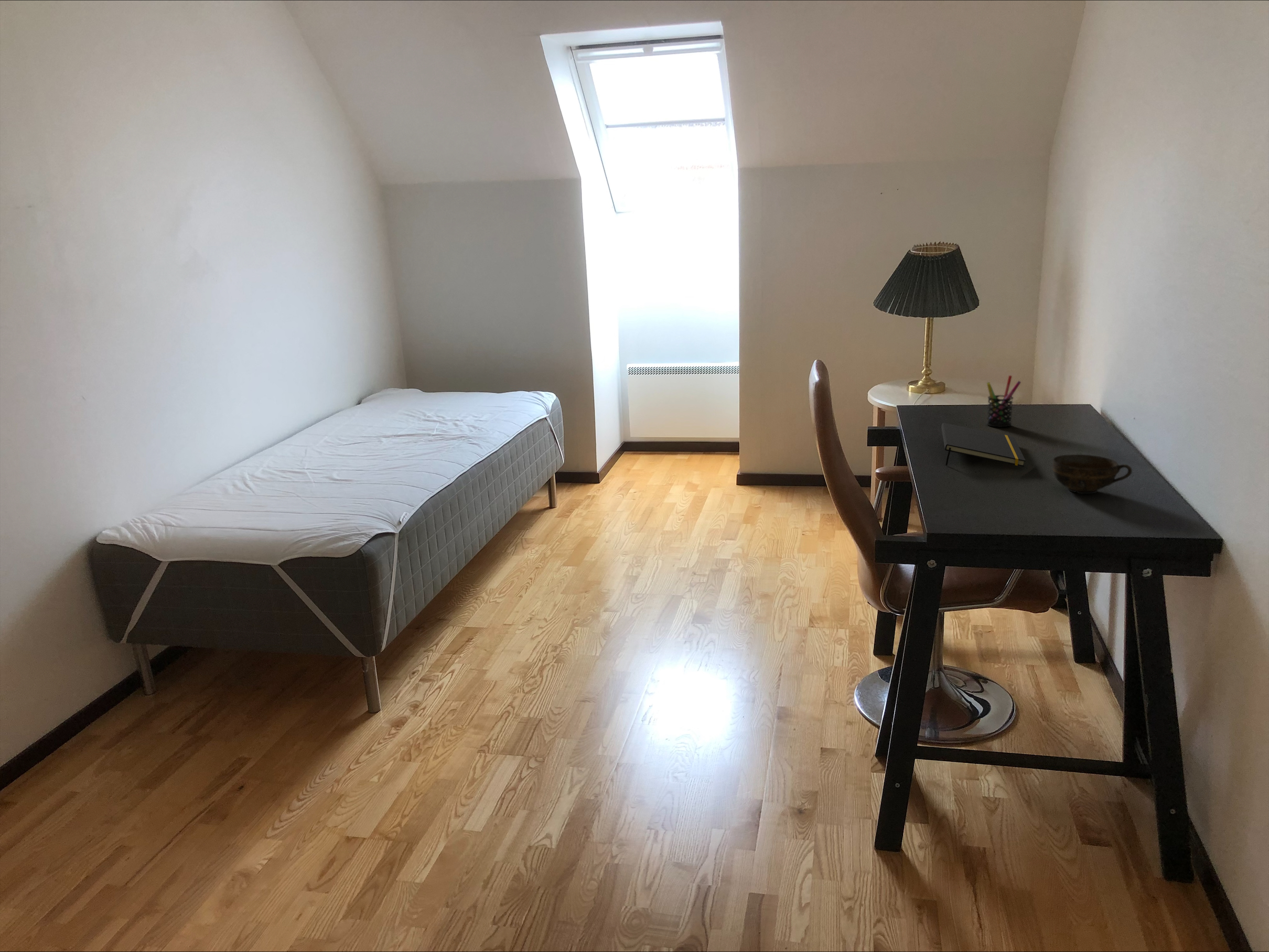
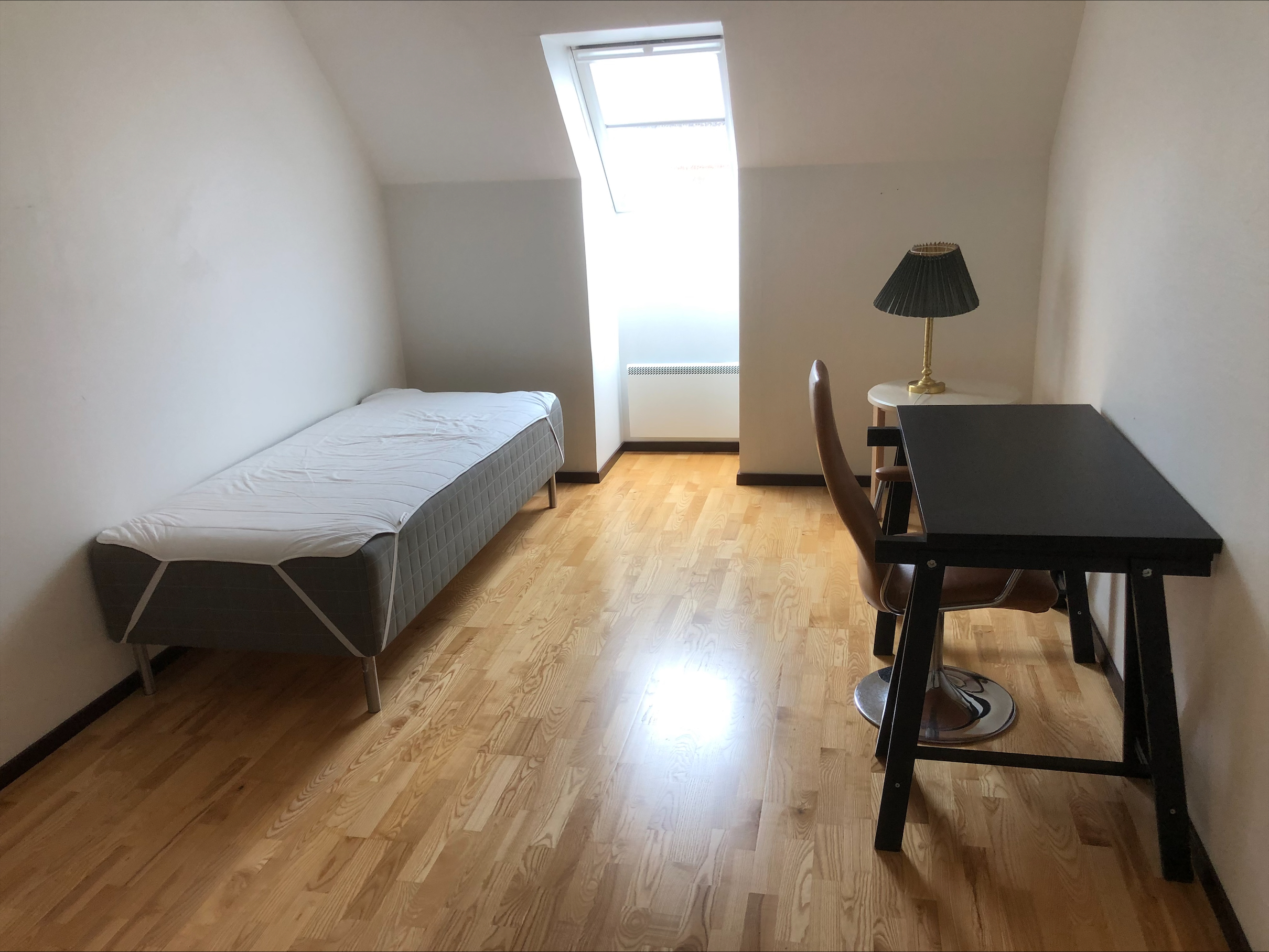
- notepad [941,423,1026,467]
- cup [1052,454,1133,494]
- pen holder [986,375,1021,427]
